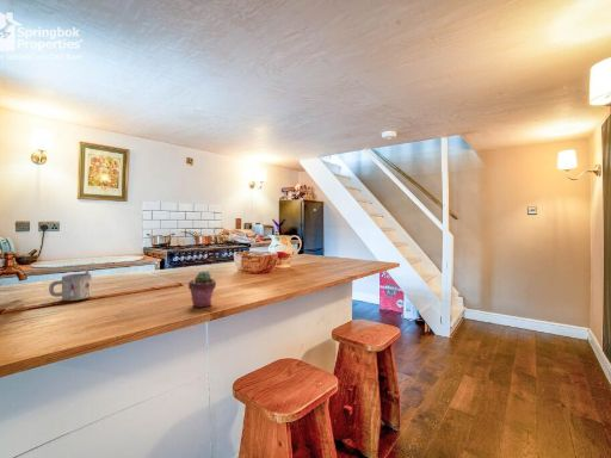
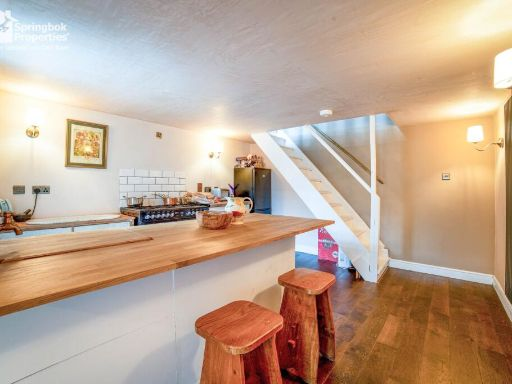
- mug [48,272,93,302]
- potted succulent [187,270,217,309]
